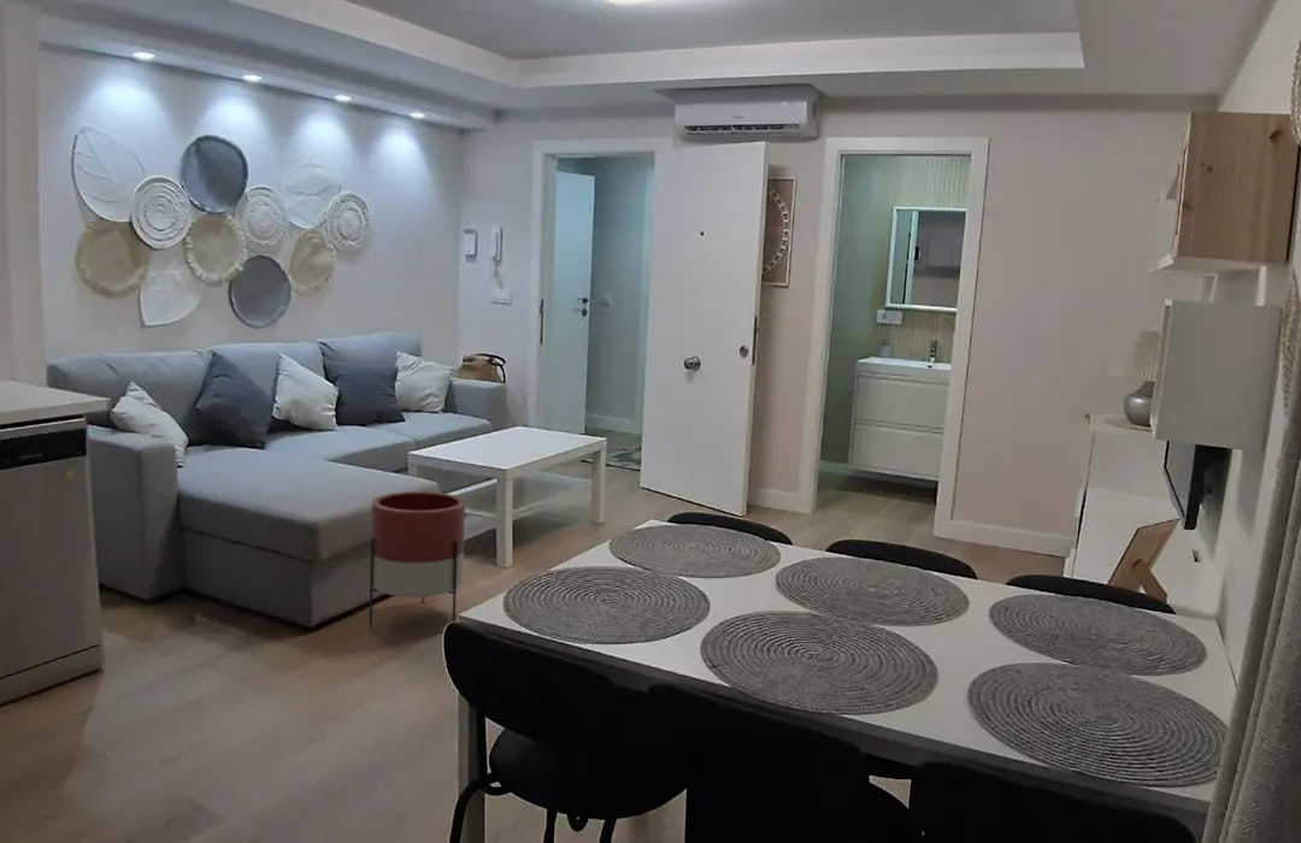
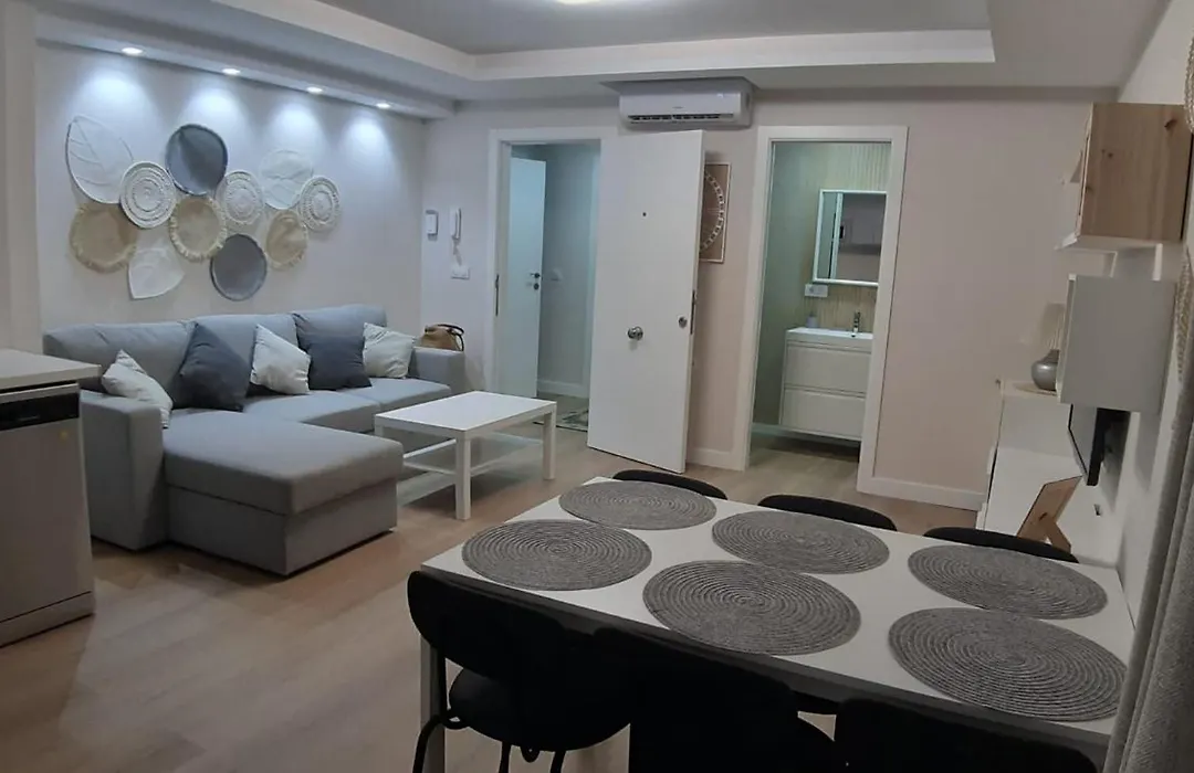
- planter [367,490,466,627]
